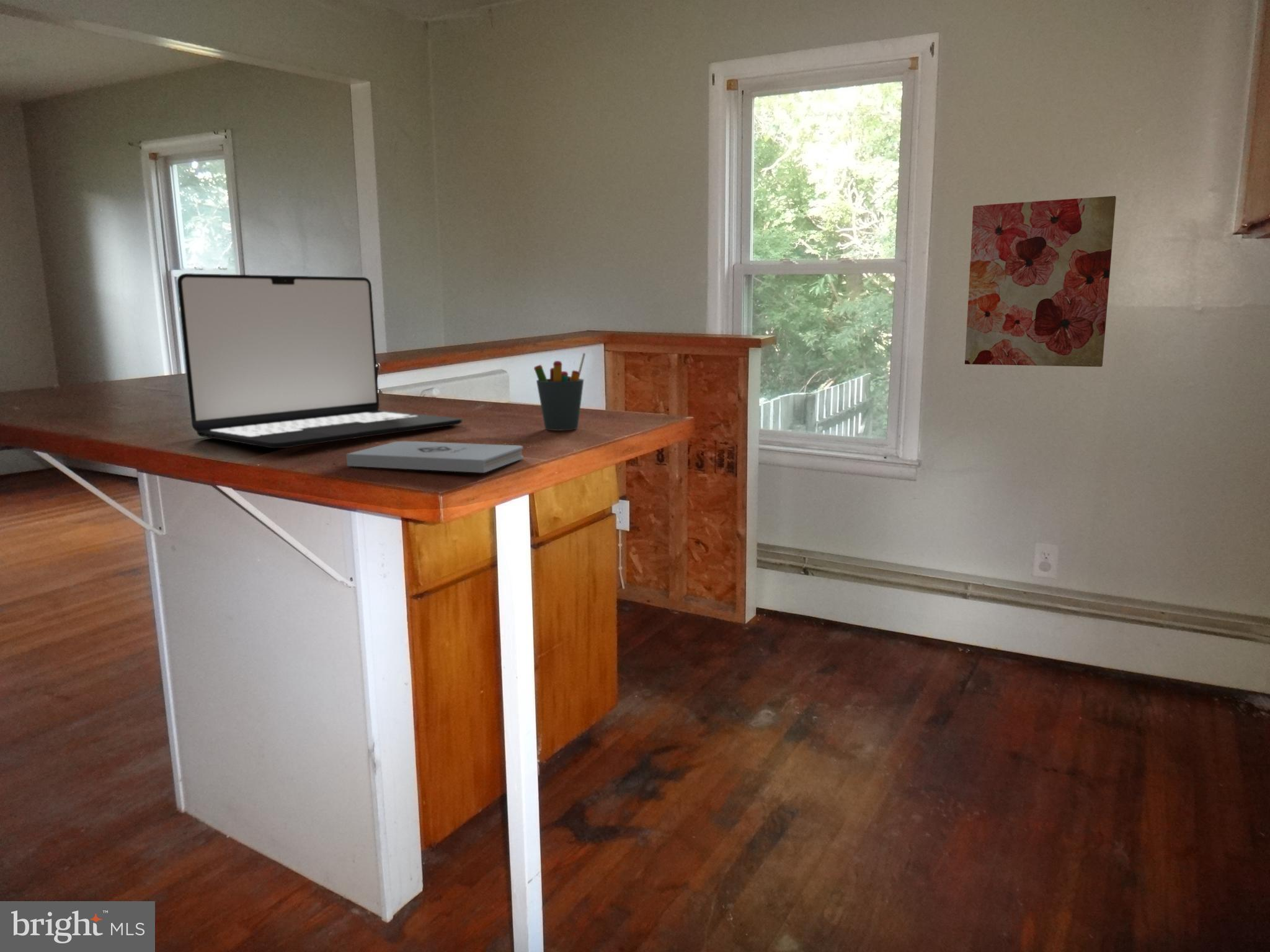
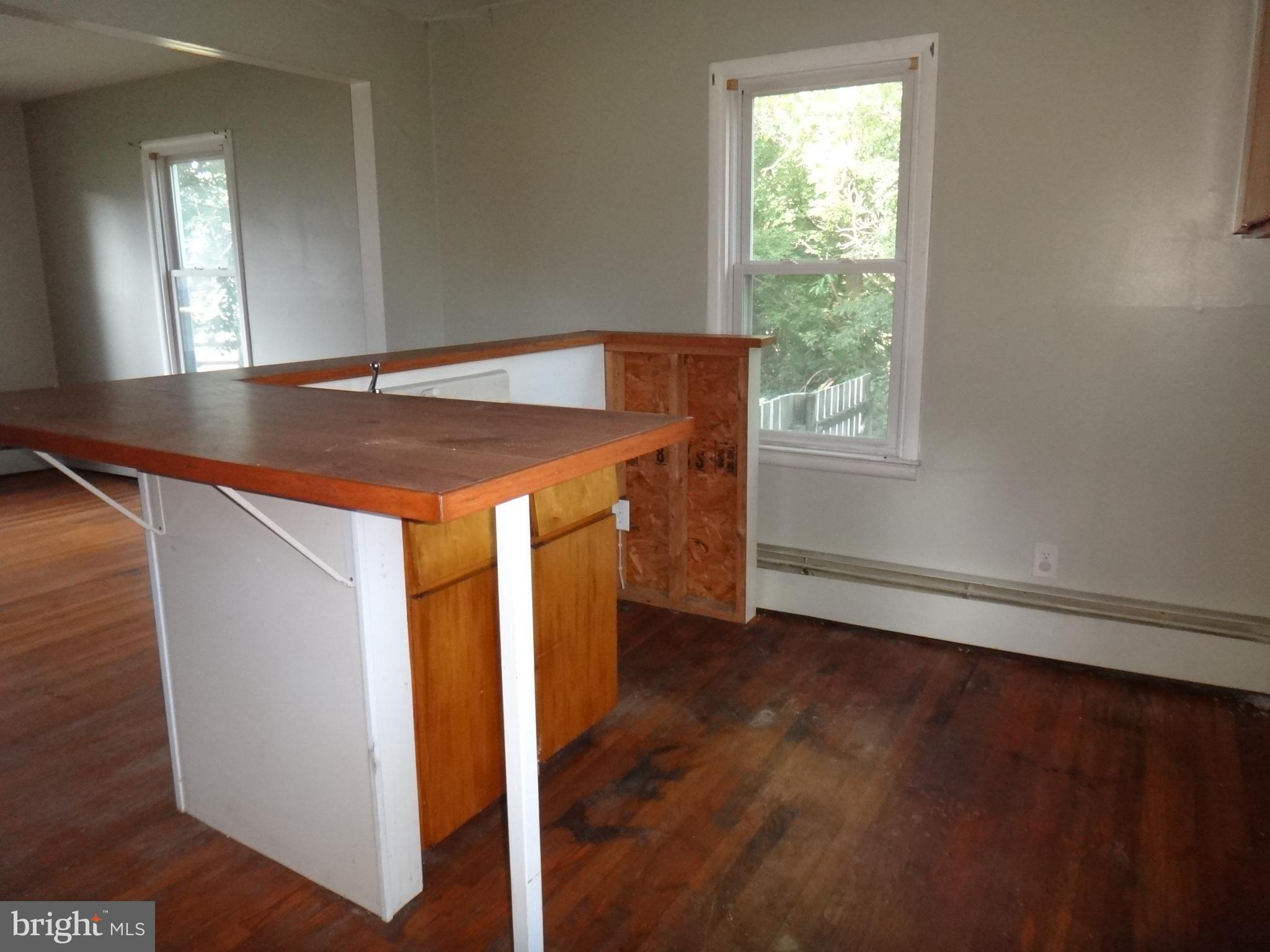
- laptop [177,273,463,449]
- wall art [964,195,1117,368]
- notepad [345,441,524,474]
- pen holder [533,352,586,431]
